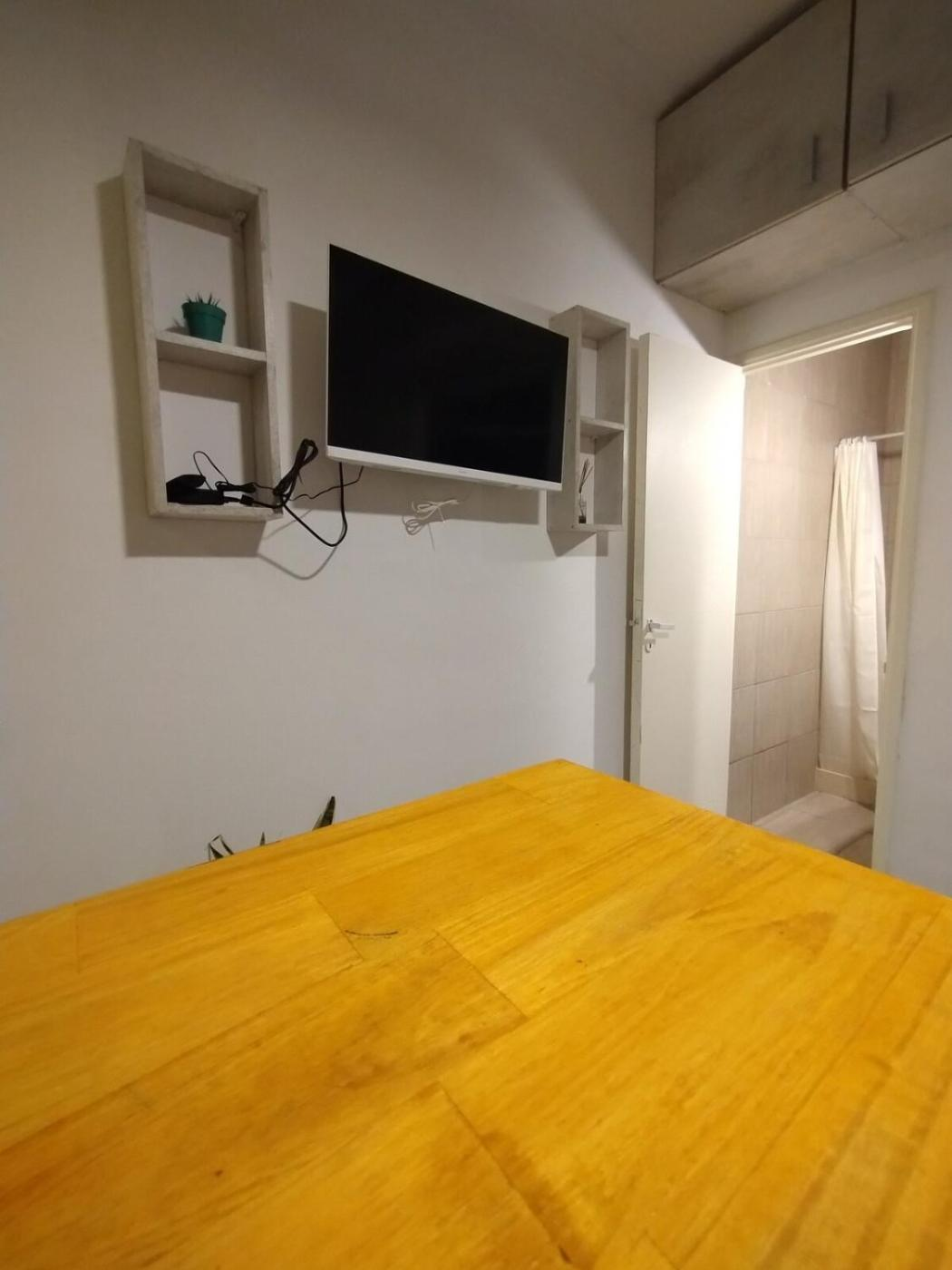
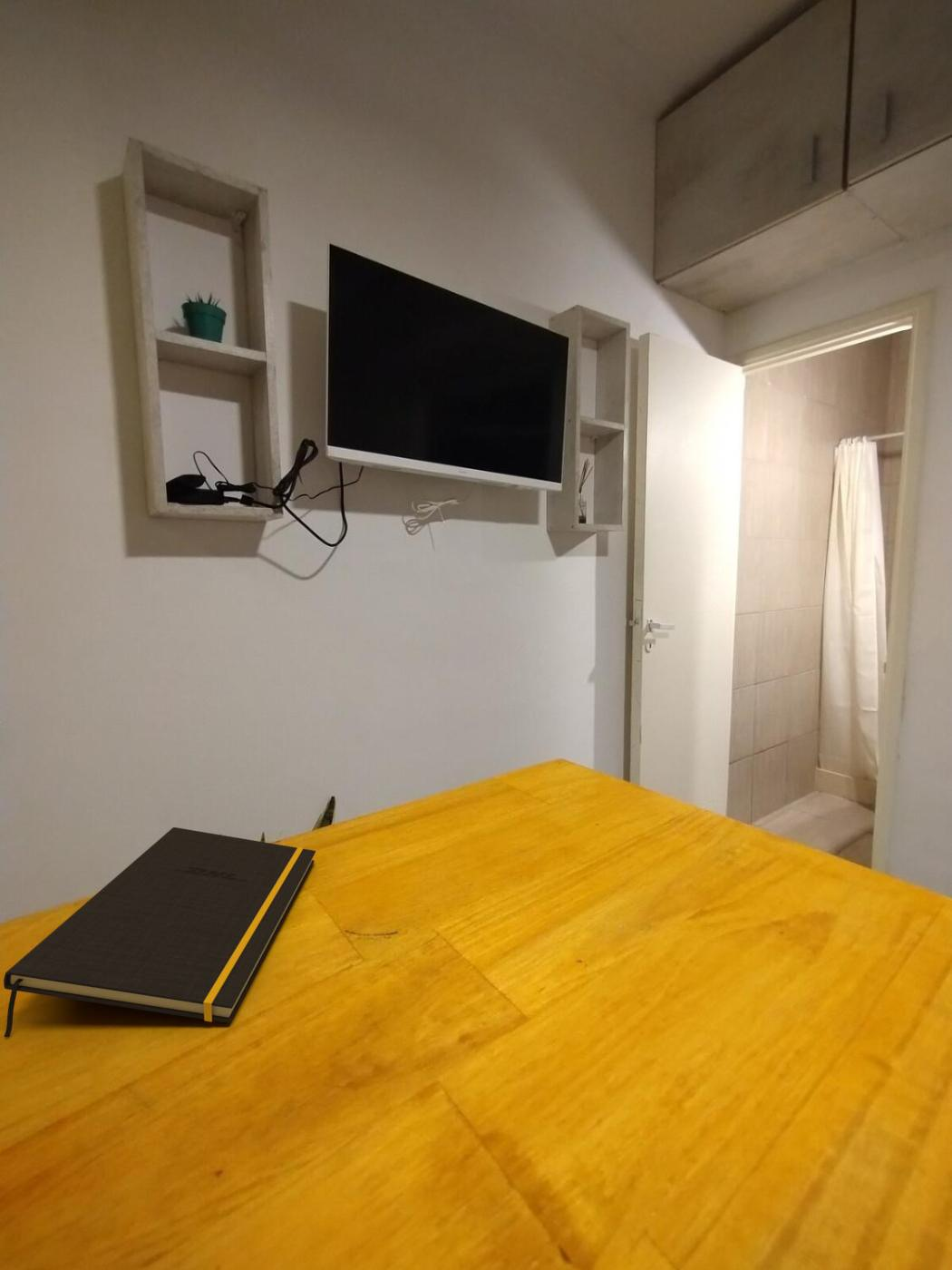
+ notepad [3,826,316,1038]
